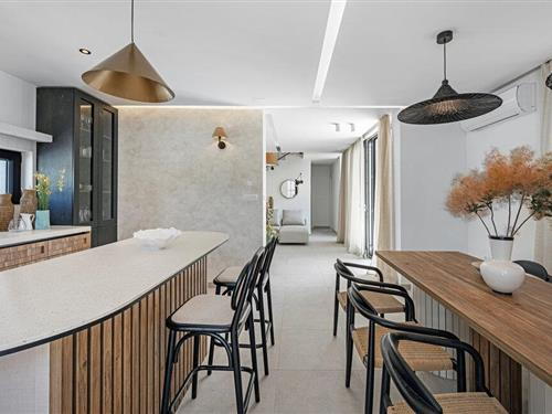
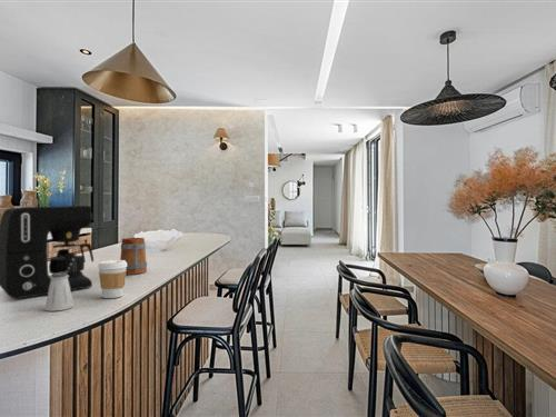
+ saltshaker [43,272,75,312]
+ coffee cup [97,259,127,299]
+ mug [119,237,148,276]
+ coffee maker [0,205,95,299]
